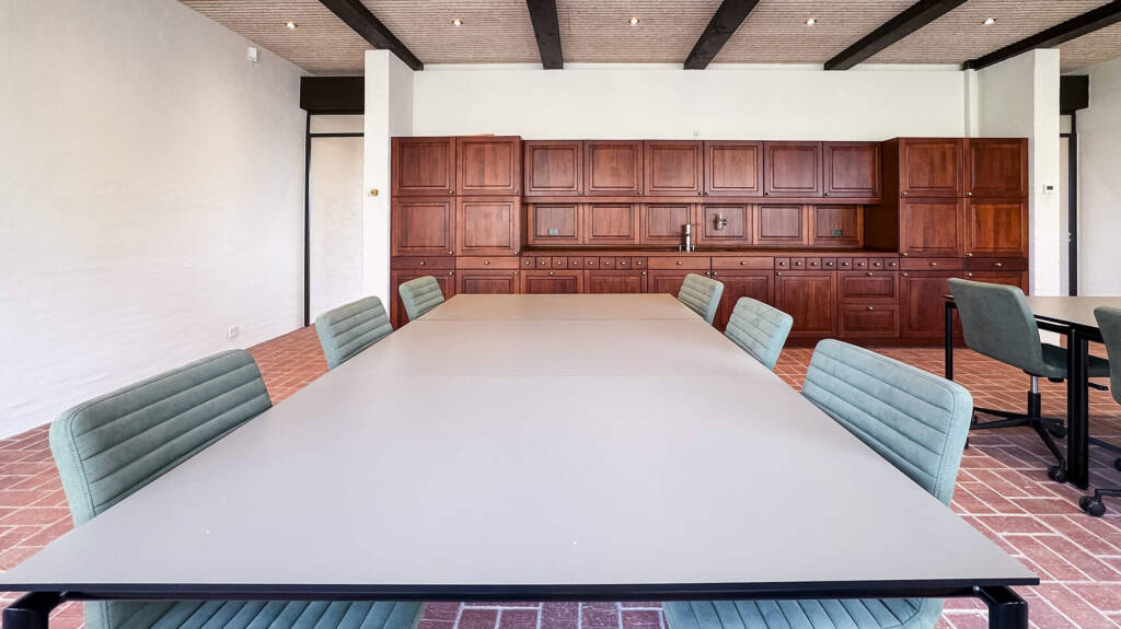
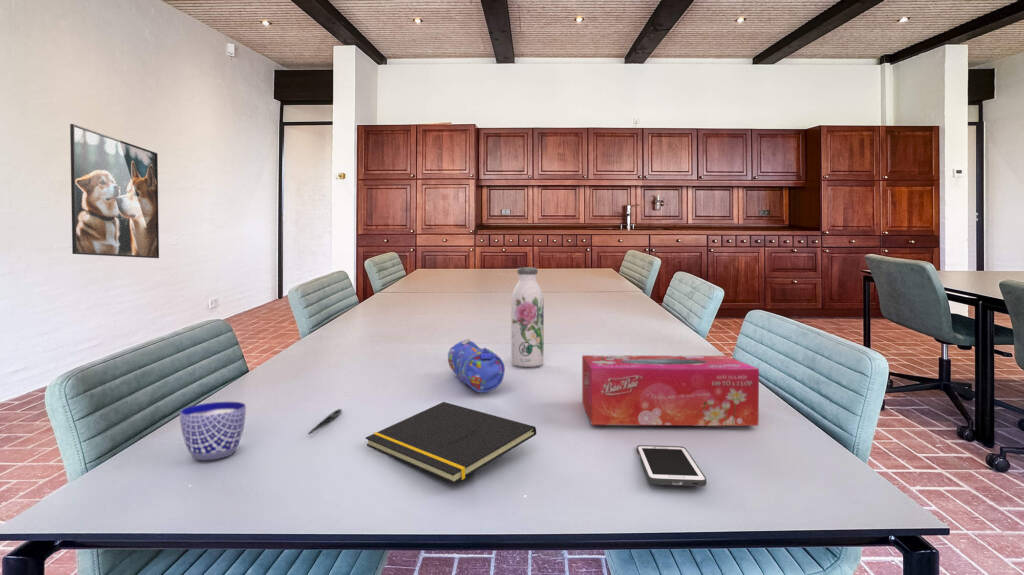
+ pencil case [447,338,506,394]
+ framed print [69,123,160,259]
+ water bottle [510,266,545,368]
+ cell phone [636,444,707,487]
+ tissue box [581,354,760,427]
+ cup [179,401,247,461]
+ pen [307,408,343,436]
+ notepad [364,401,537,485]
